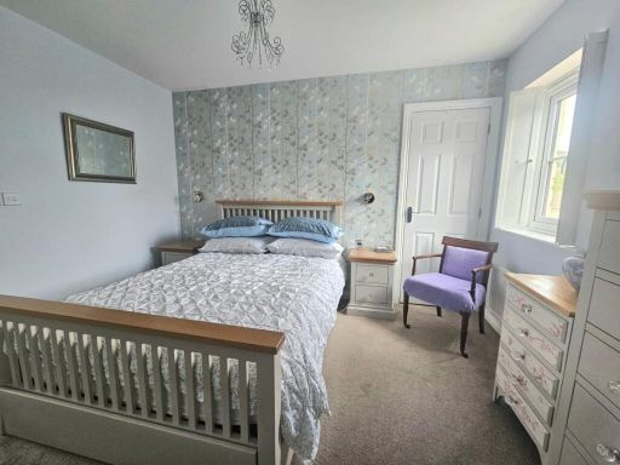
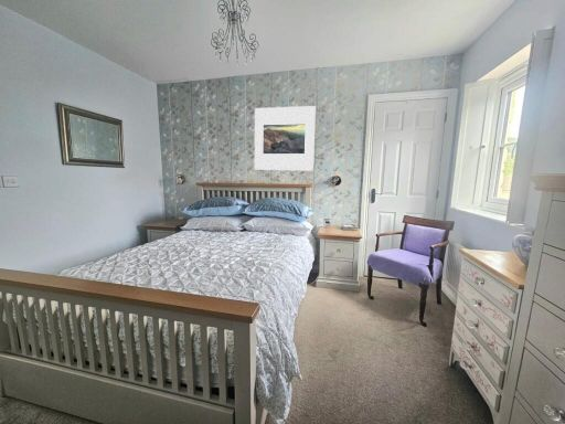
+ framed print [254,105,317,172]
